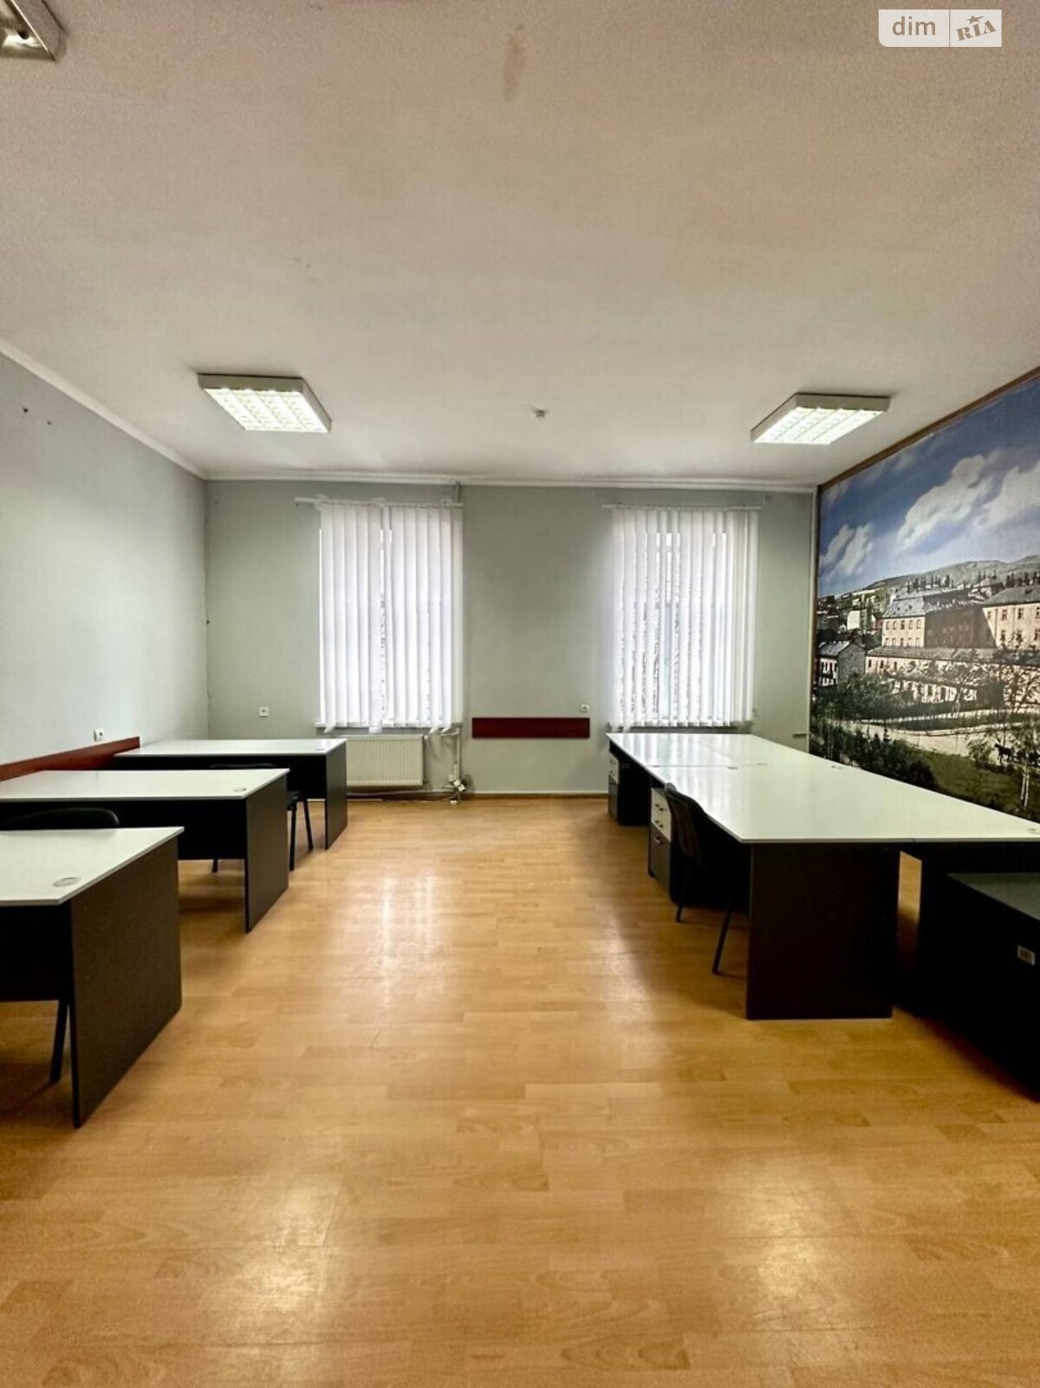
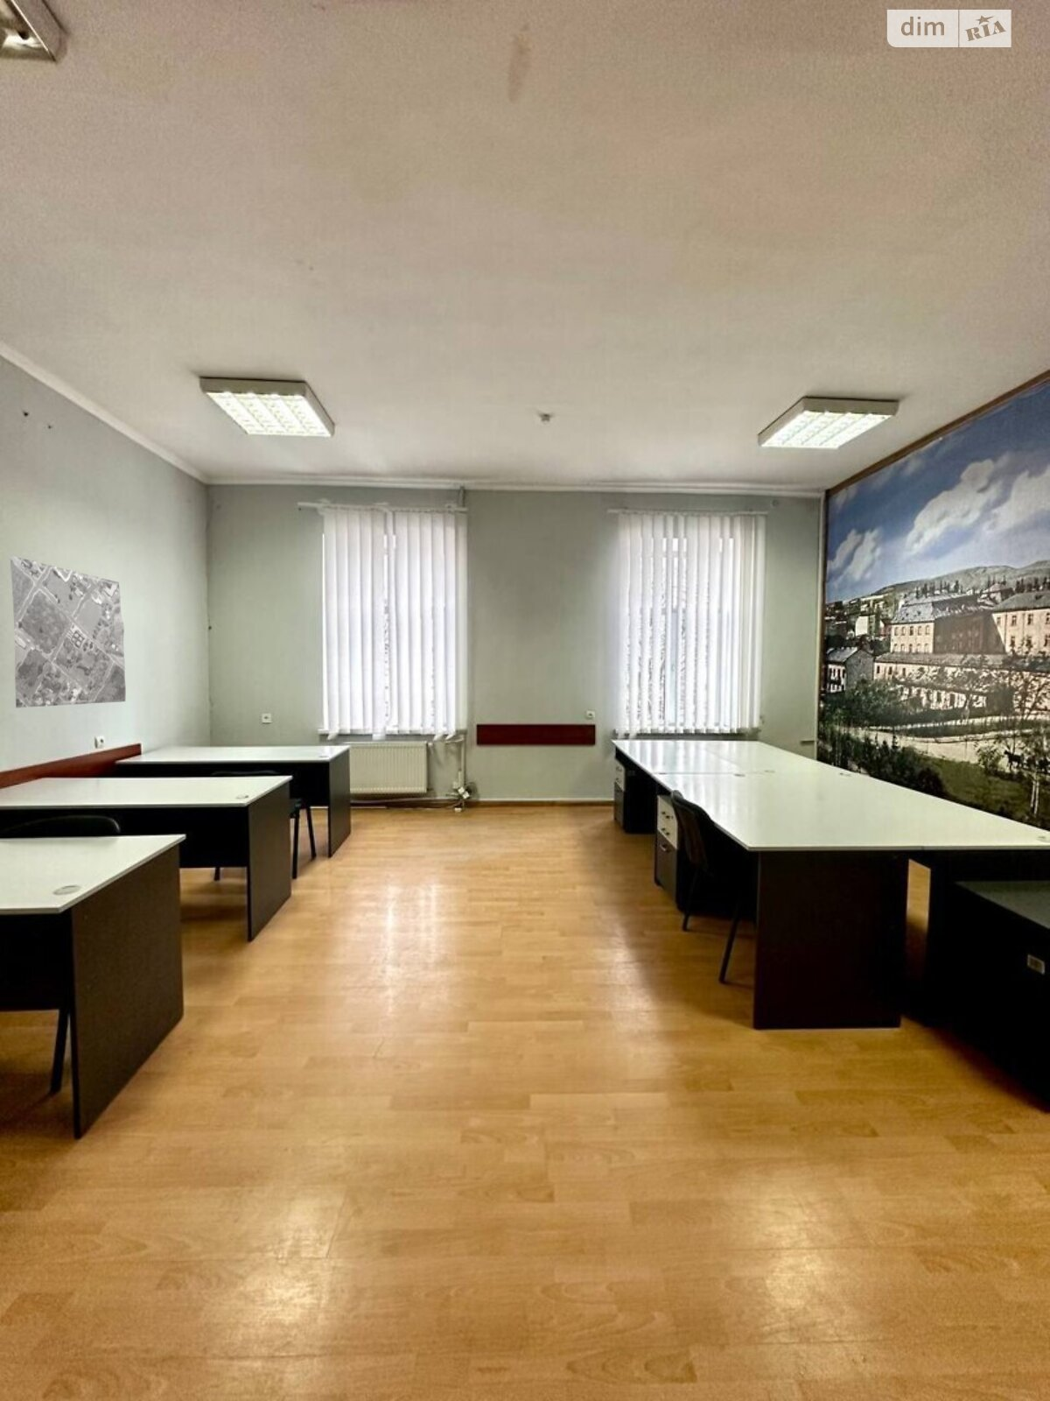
+ map [10,555,127,708]
